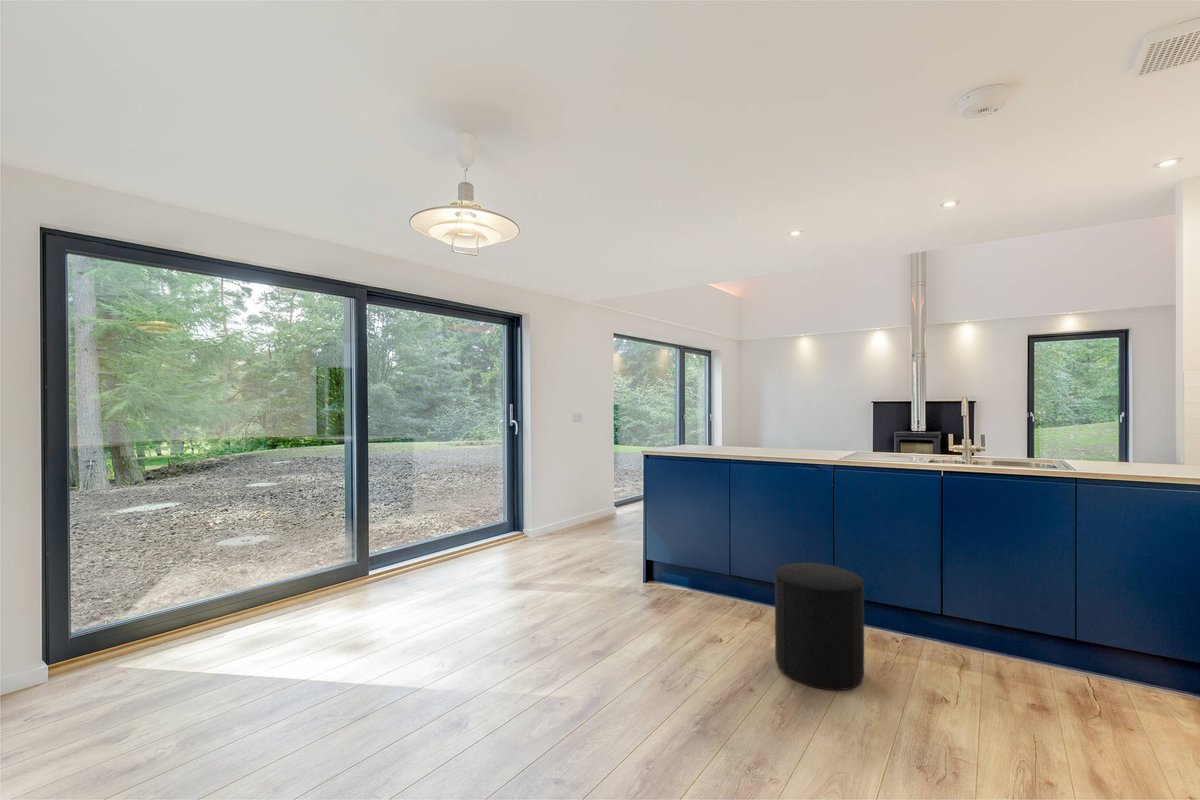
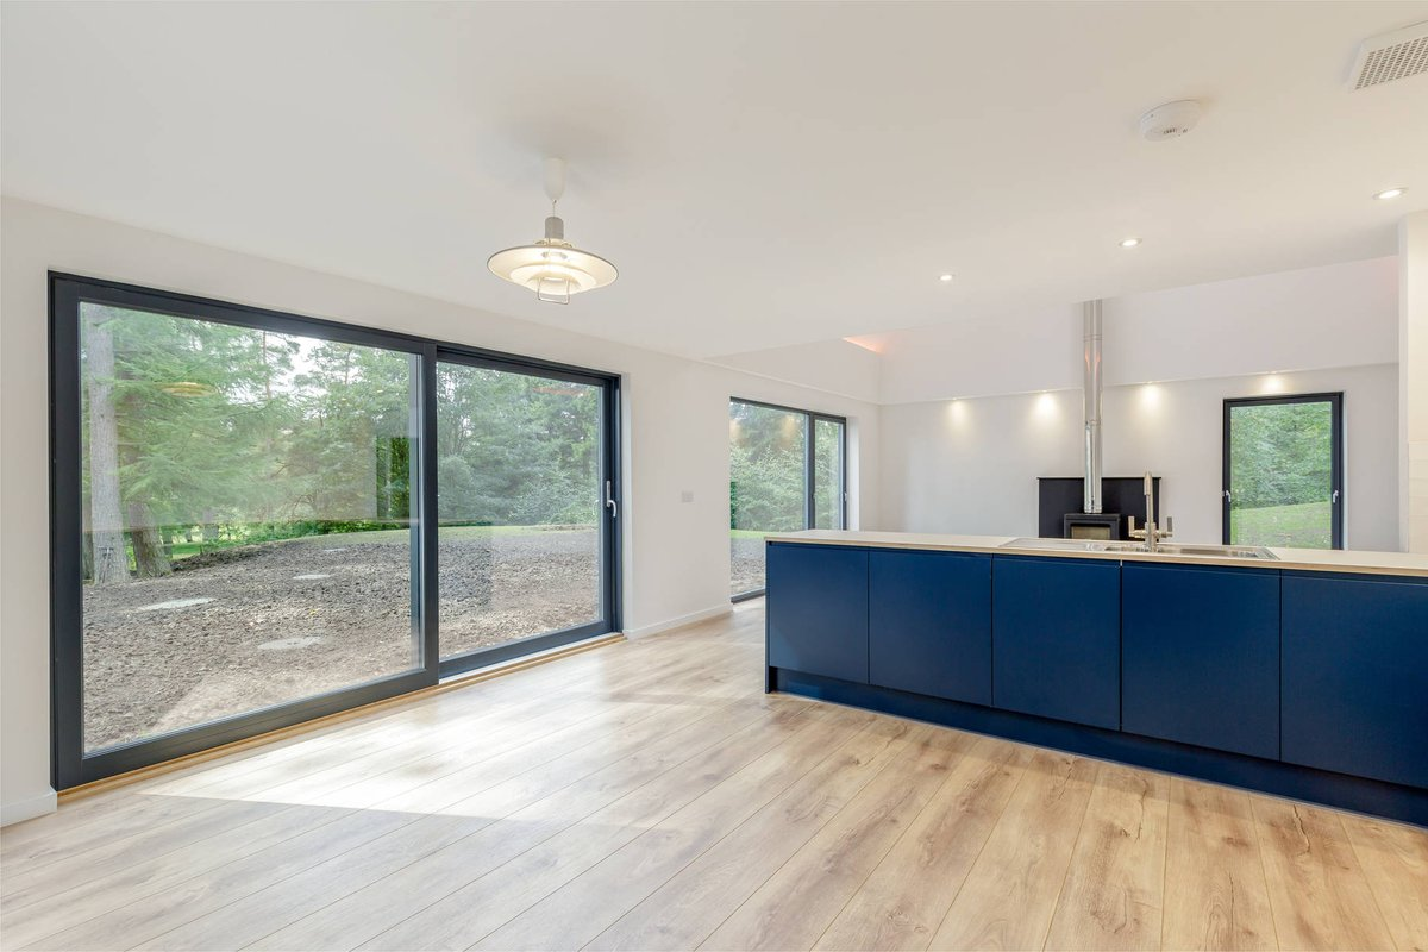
- stool [774,562,865,691]
